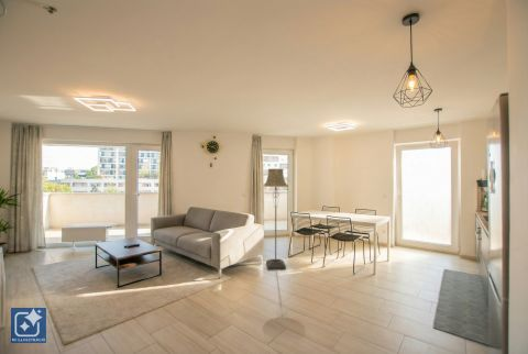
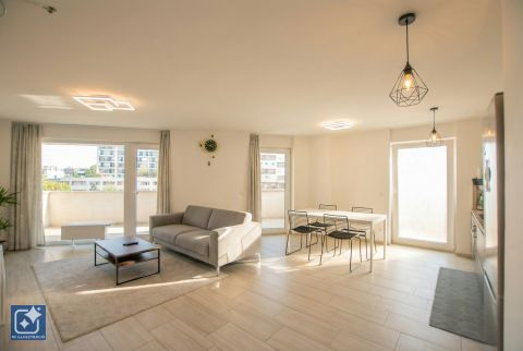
- floor lamp [263,168,289,270]
